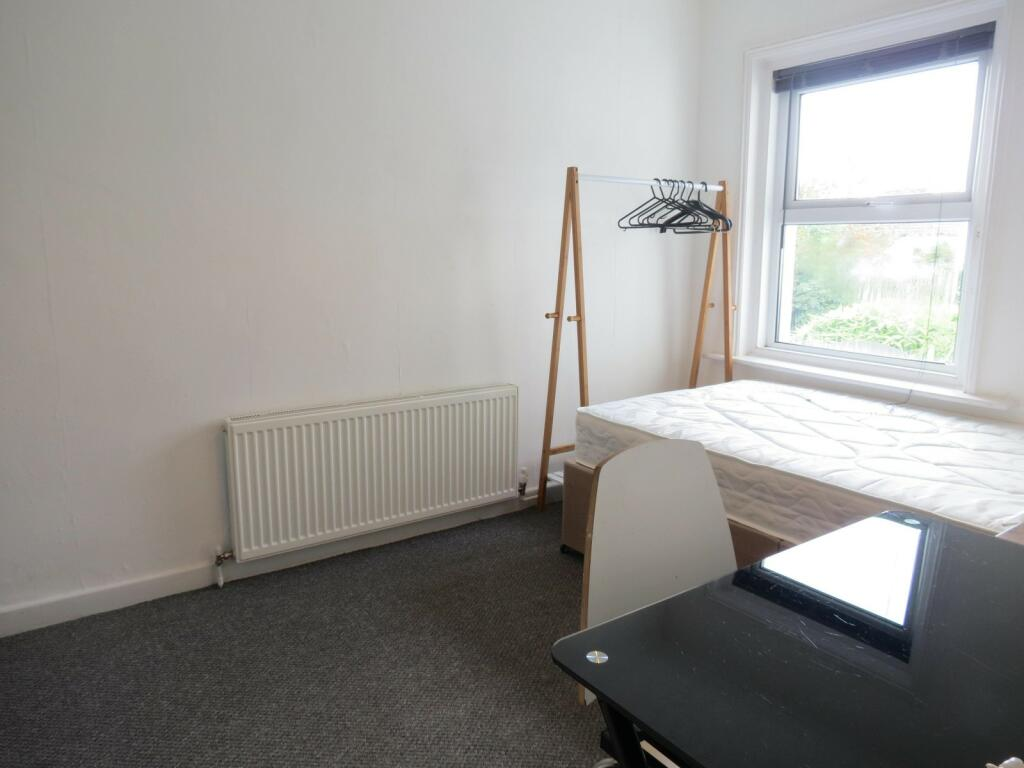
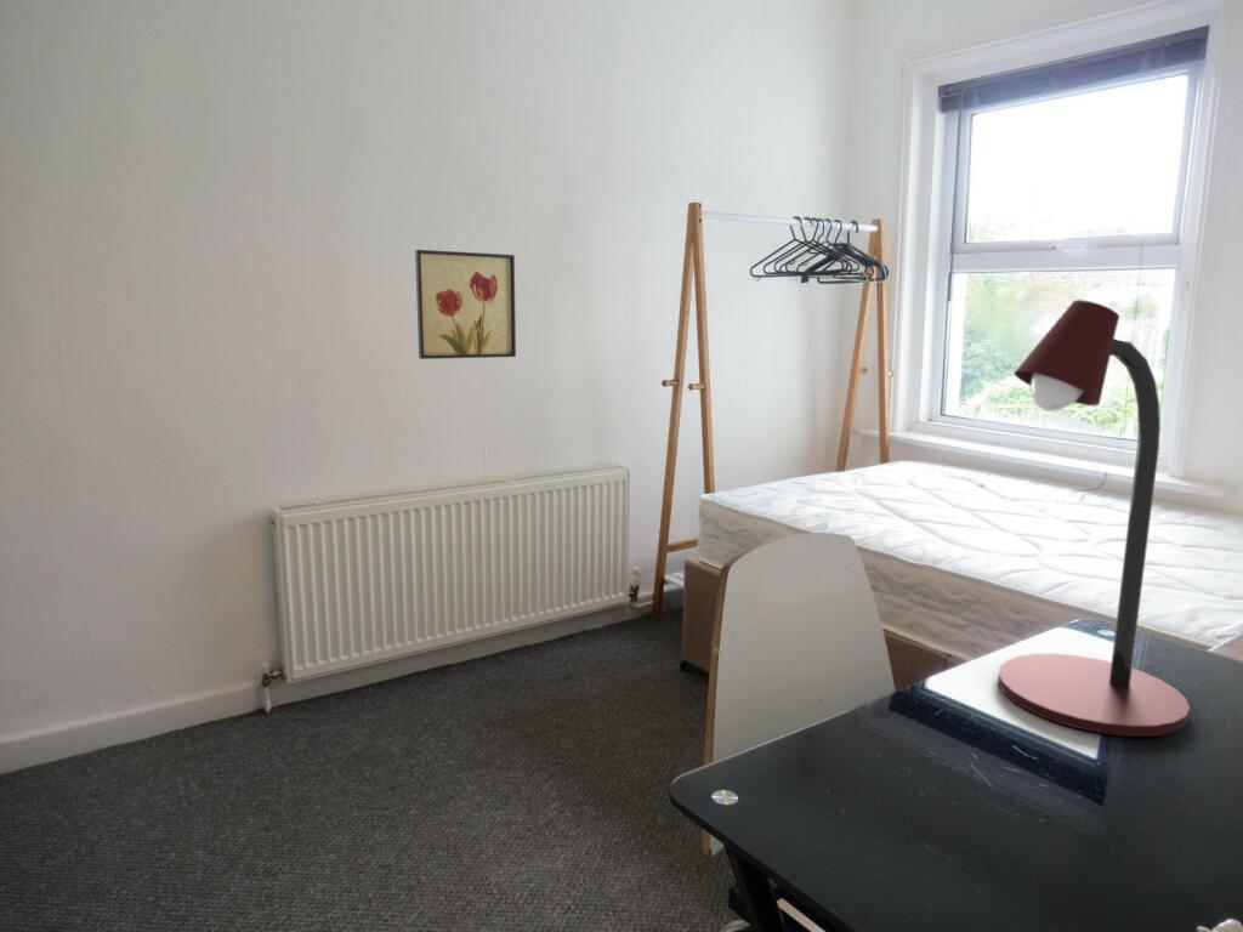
+ wall art [414,249,517,360]
+ desk lamp [997,299,1191,738]
